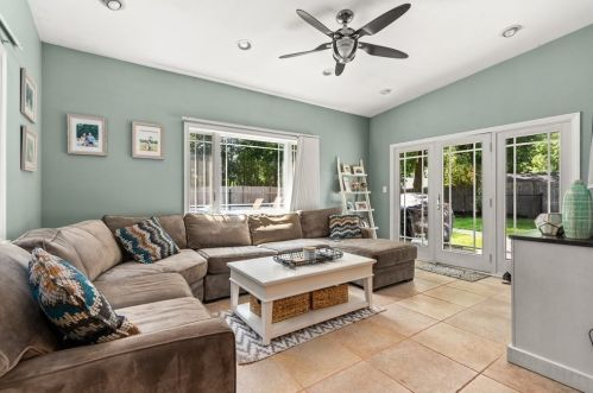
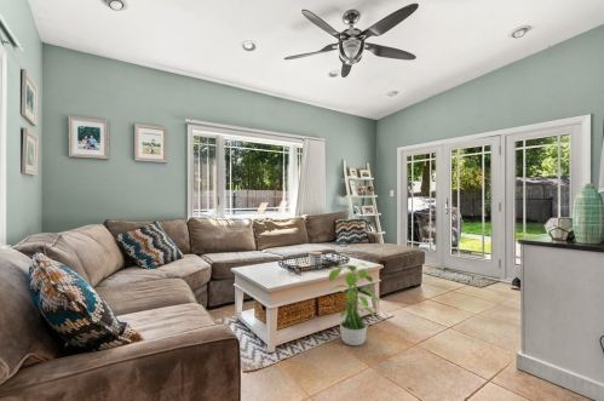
+ potted plant [327,260,381,346]
